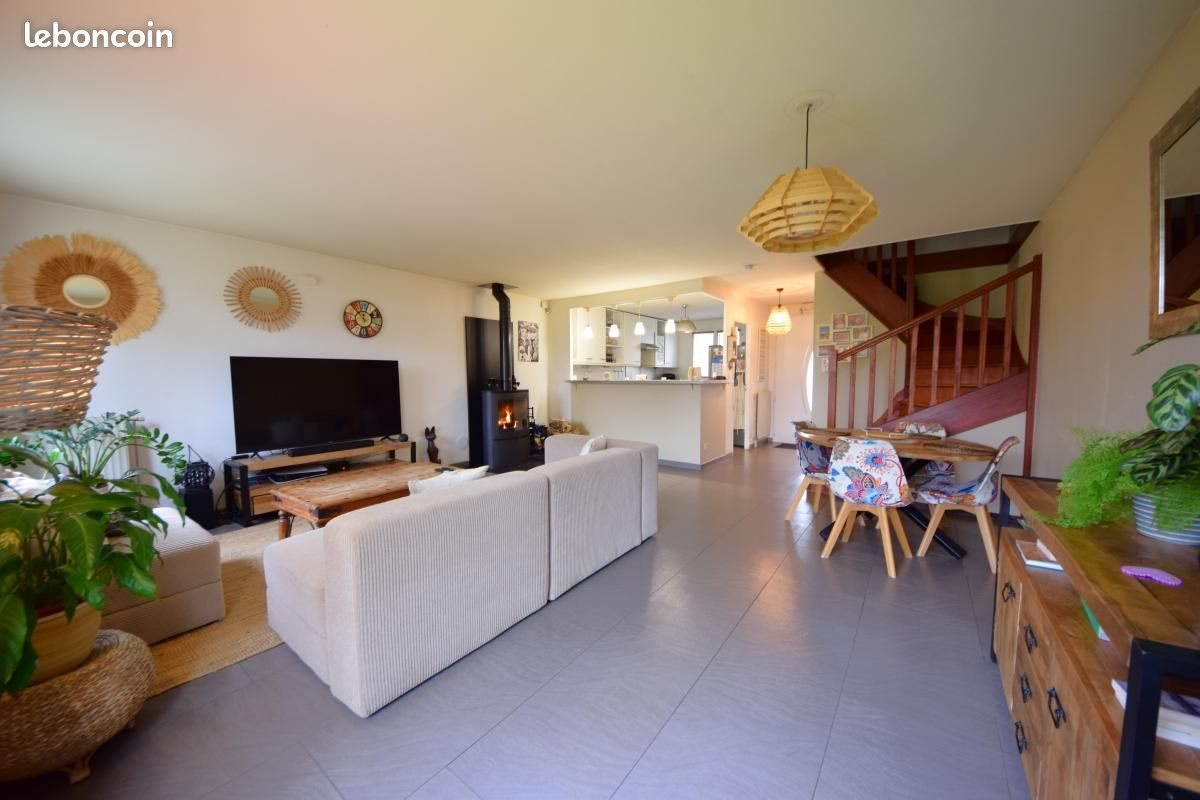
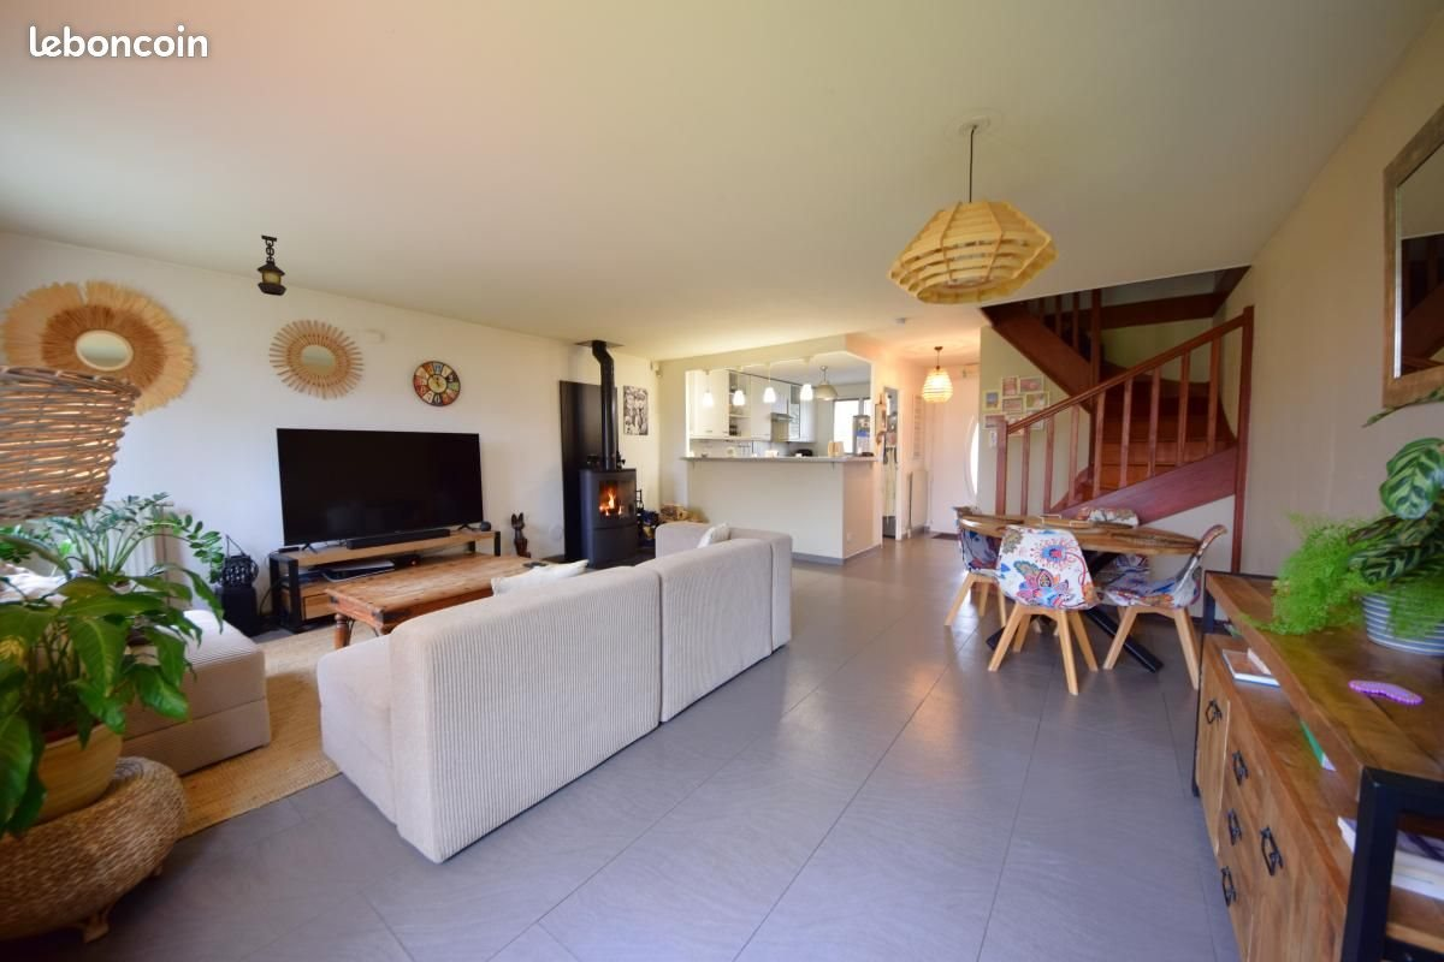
+ hanging lantern [255,233,288,297]
